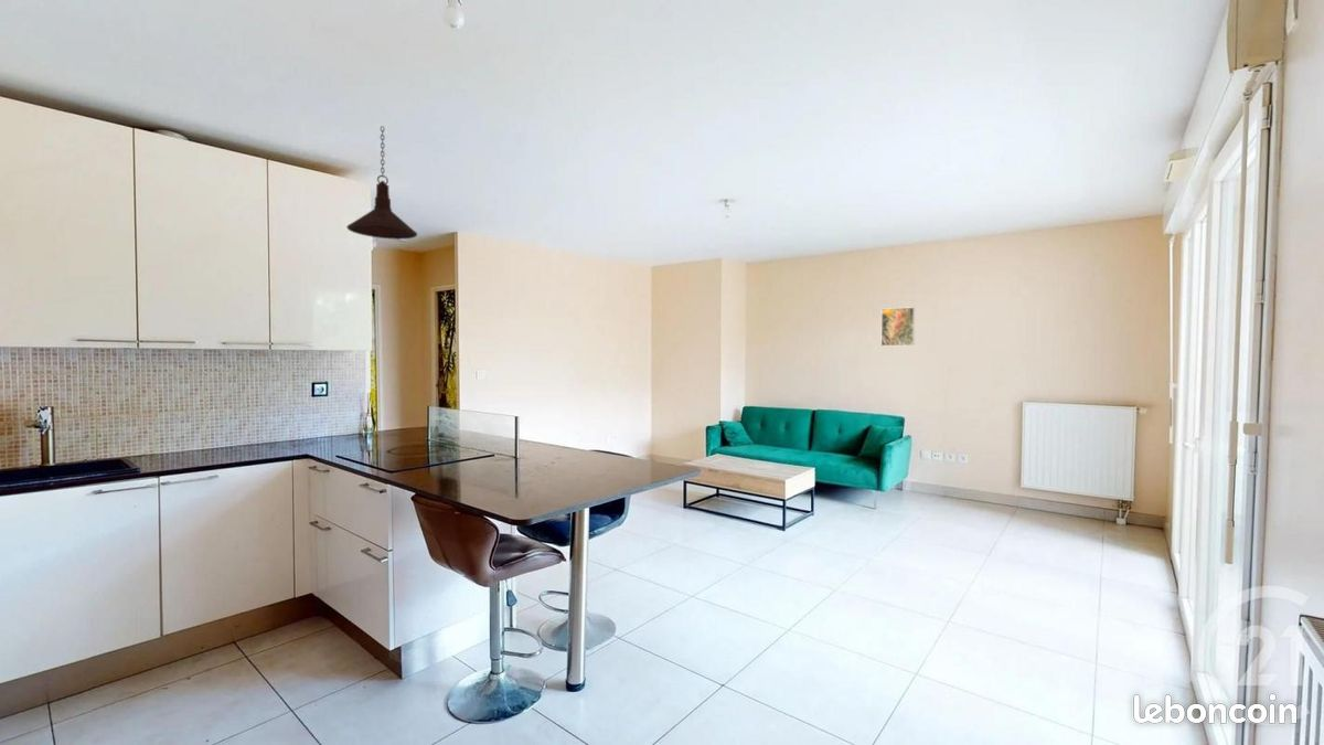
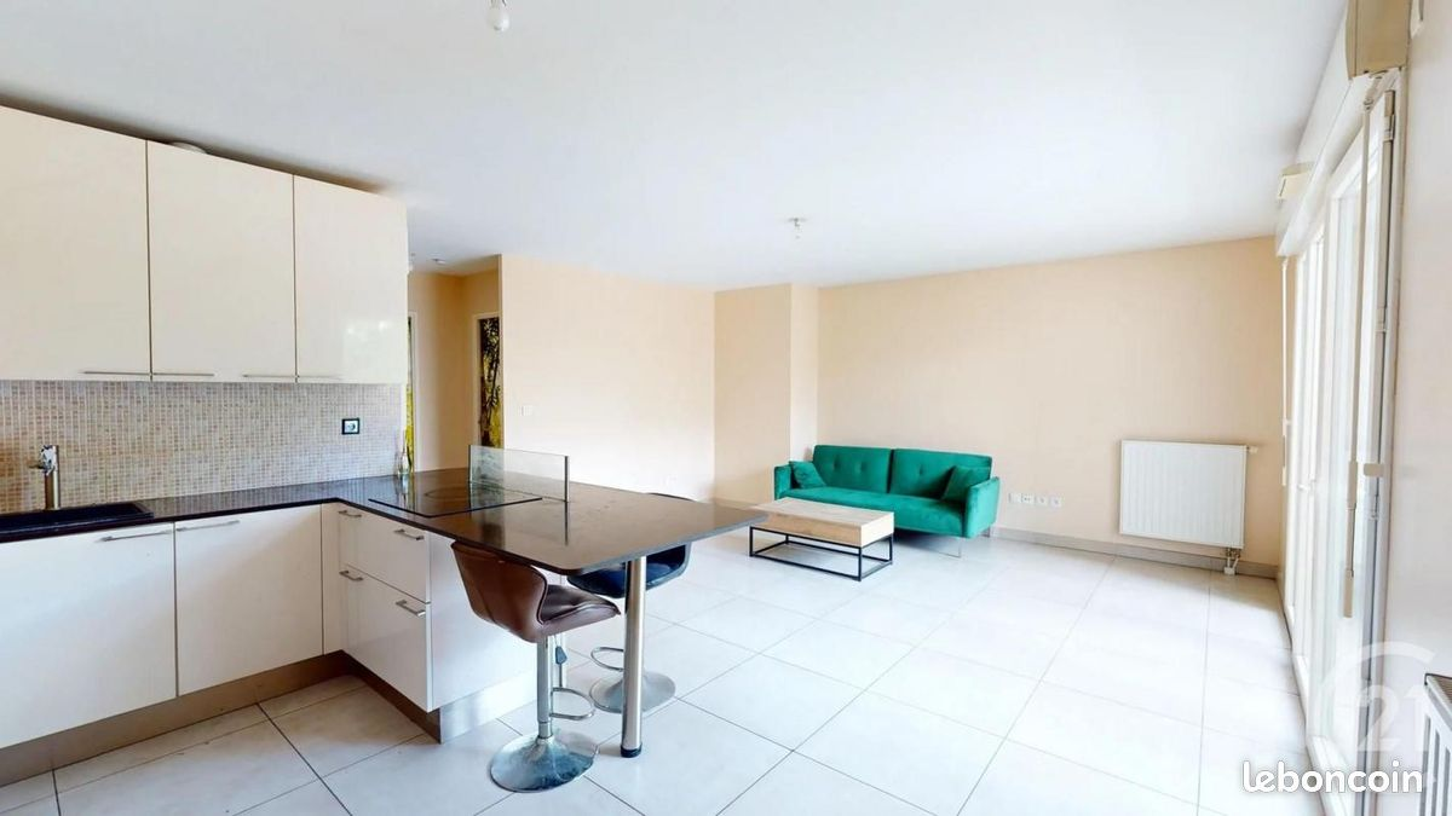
- pendant light [345,125,418,241]
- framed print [880,306,916,347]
